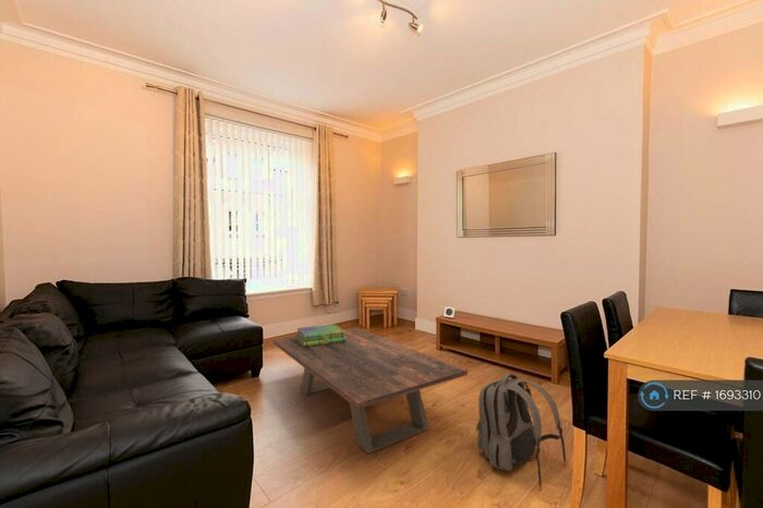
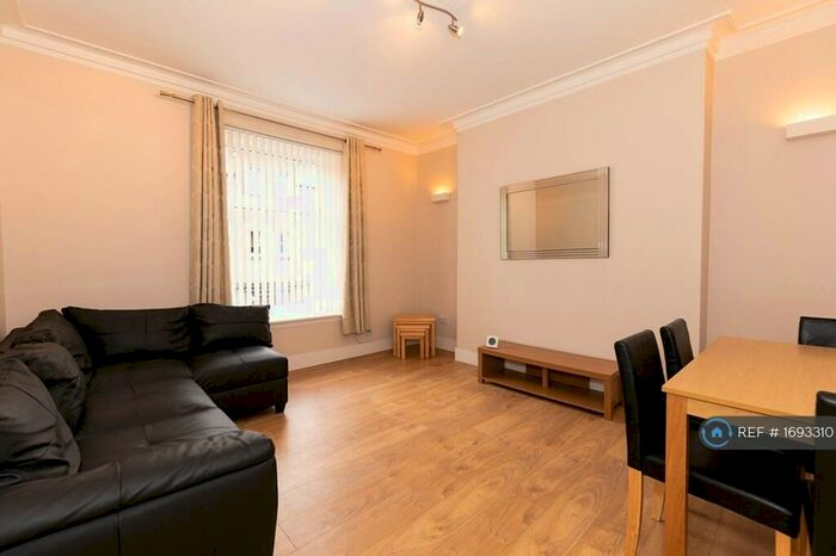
- backpack [475,373,568,493]
- coffee table [272,327,469,455]
- stack of books [294,323,347,348]
